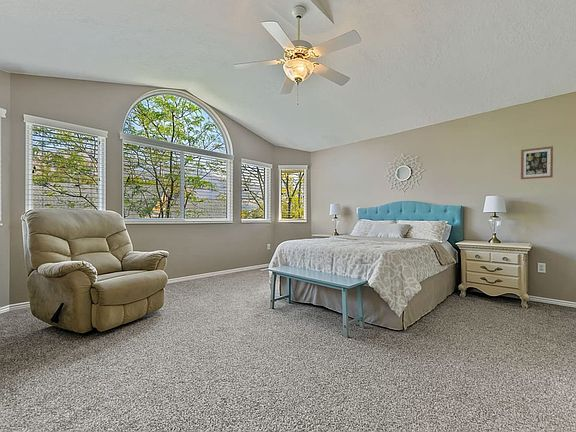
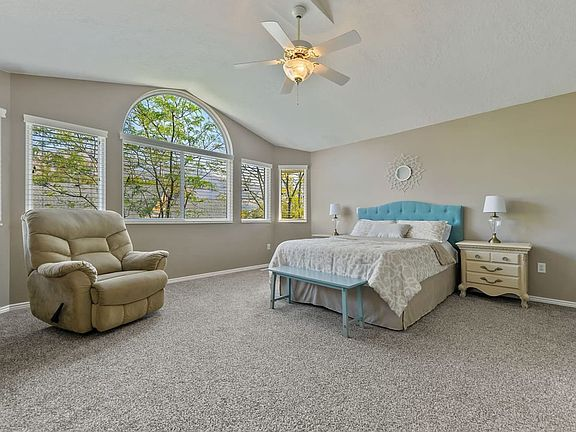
- wall art [520,145,554,180]
